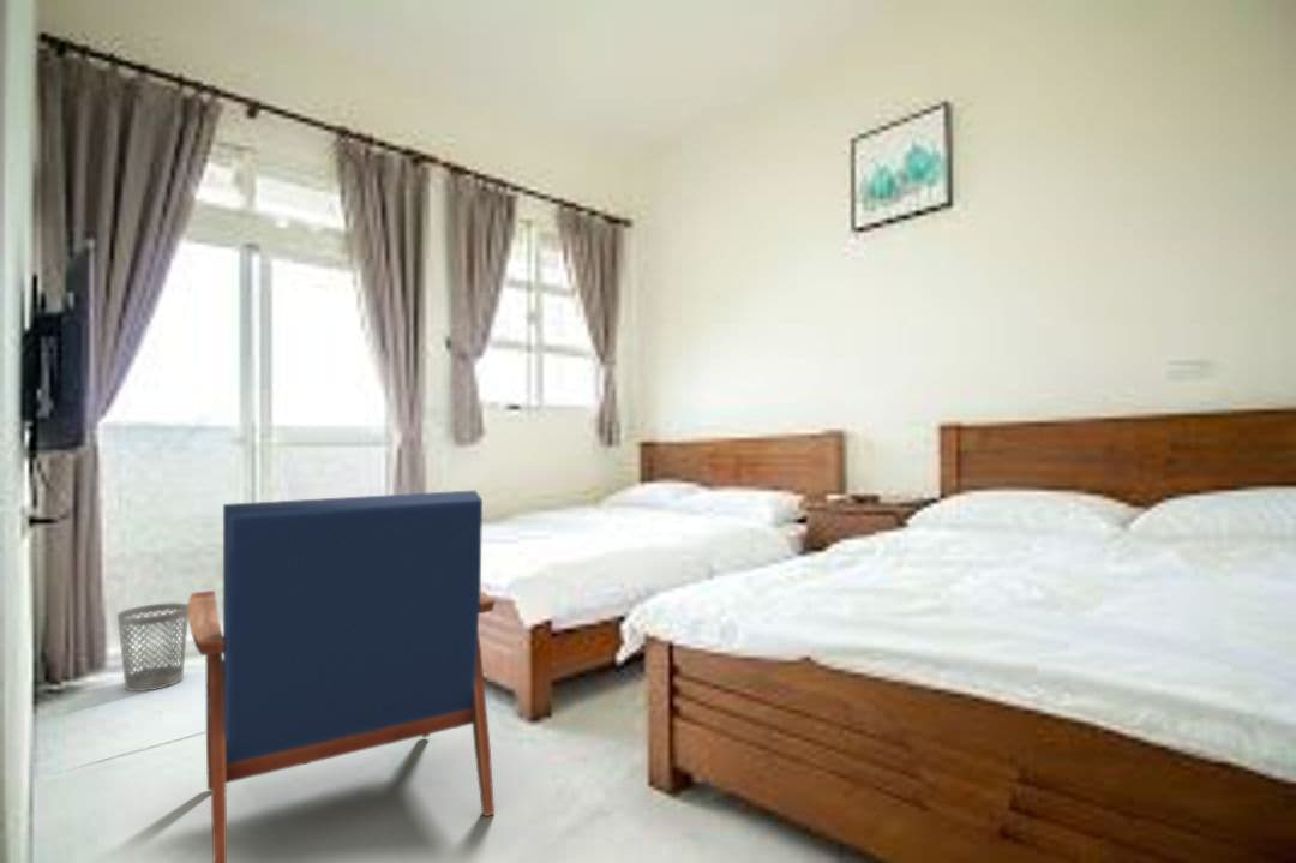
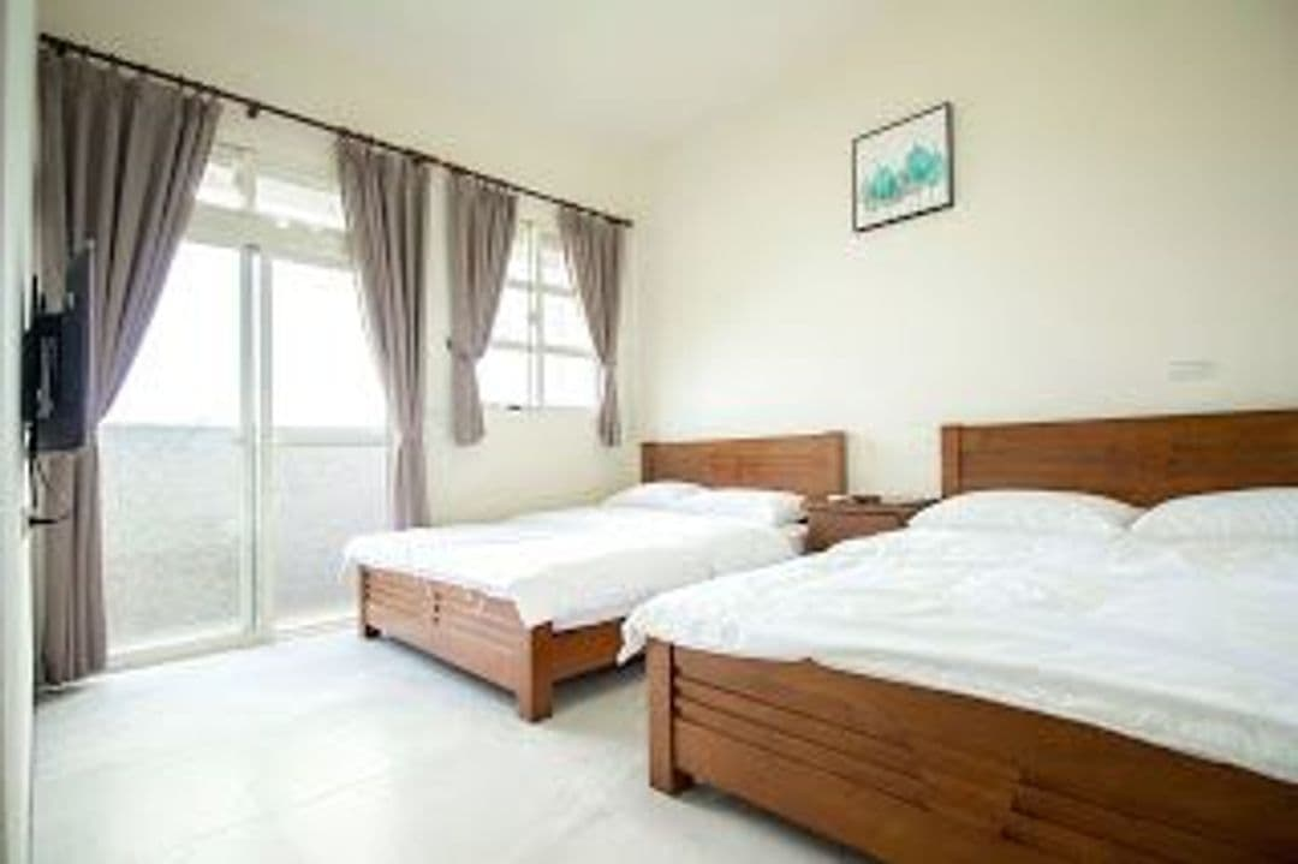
- wastebasket [116,601,188,693]
- armchair [186,490,497,863]
